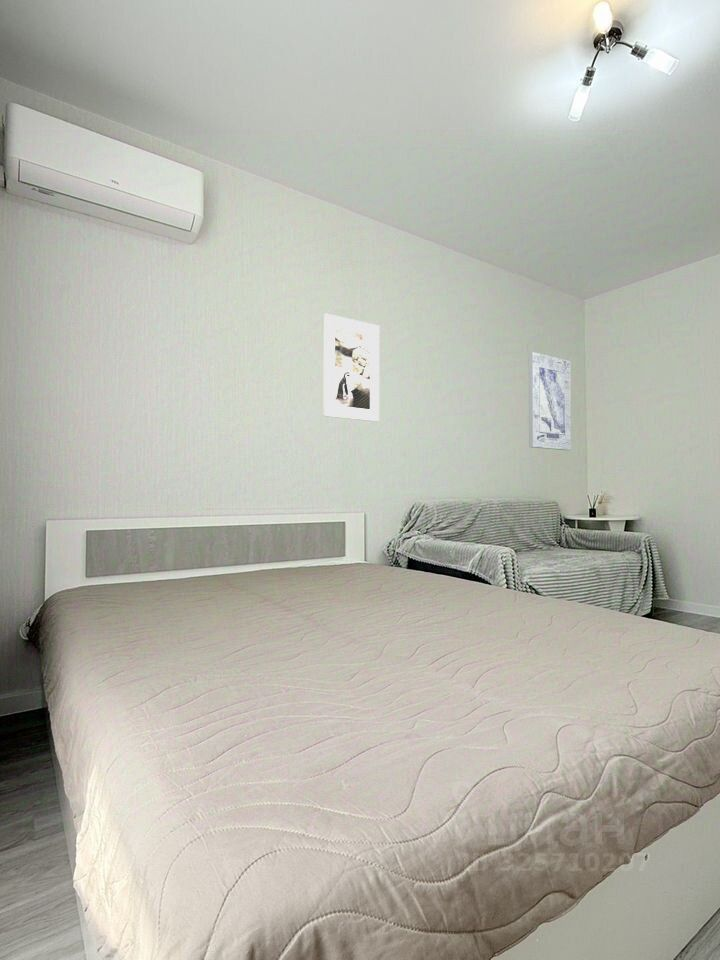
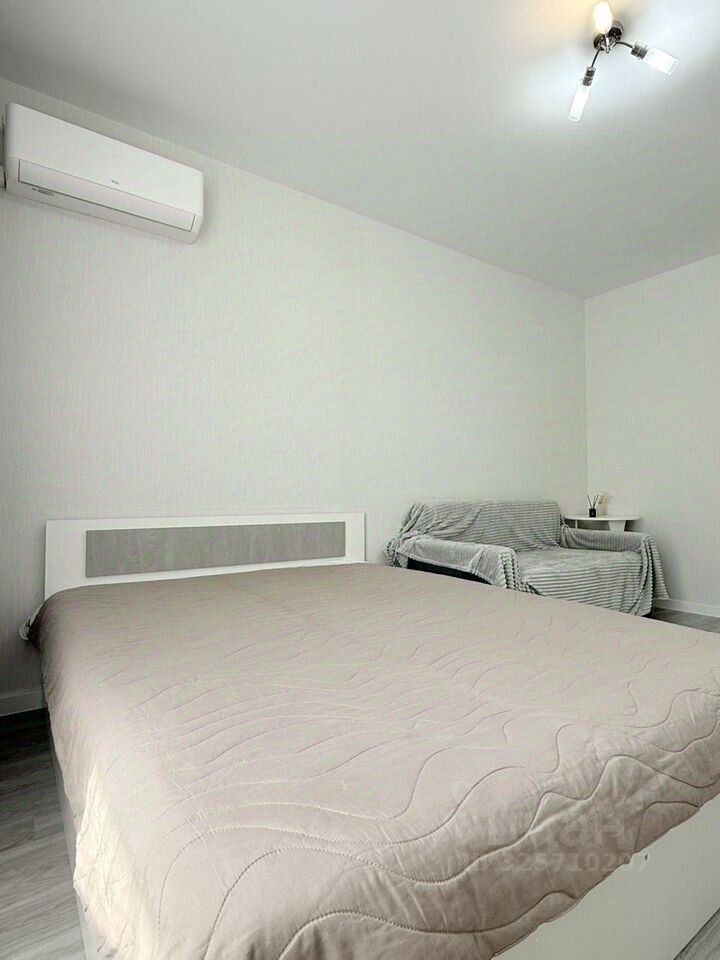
- wall art [528,351,572,451]
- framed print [322,313,380,422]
